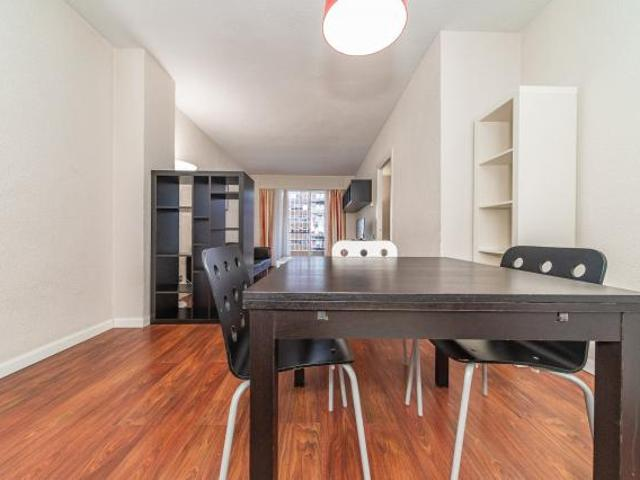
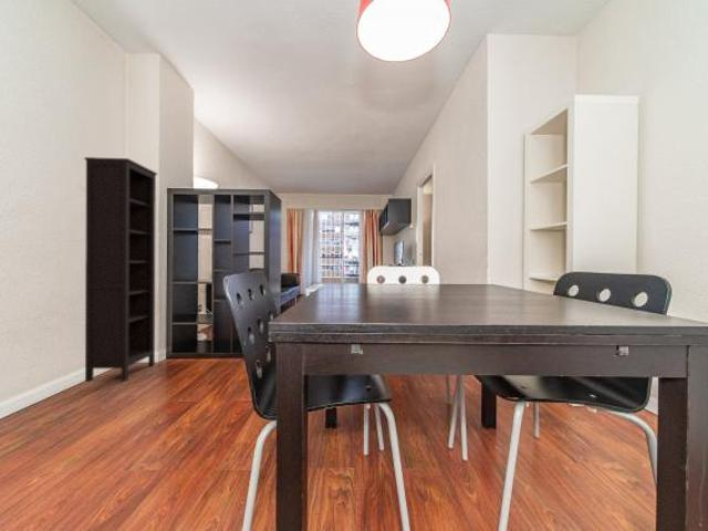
+ bookcase [83,156,158,383]
